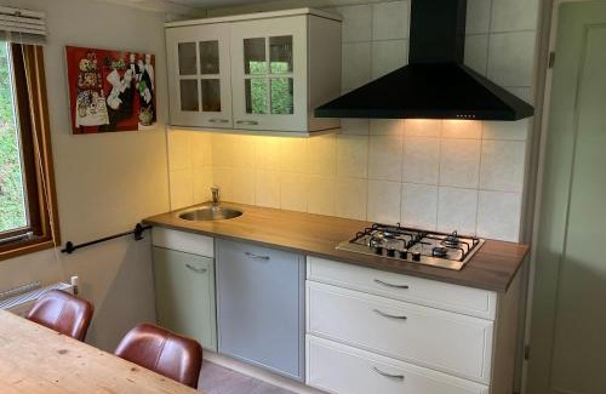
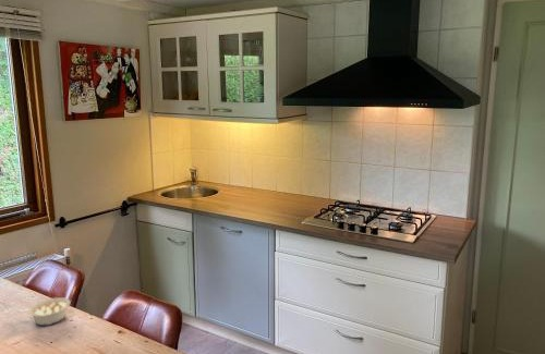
+ legume [17,296,72,327]
